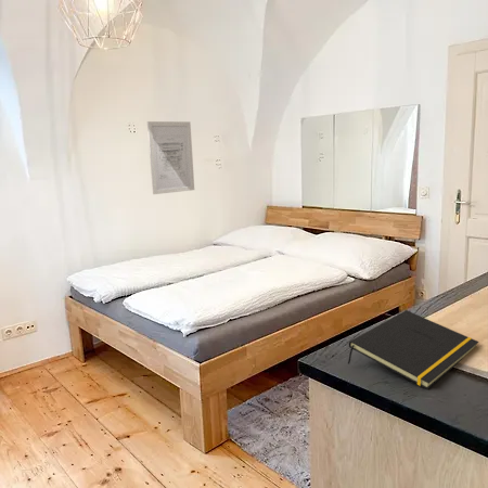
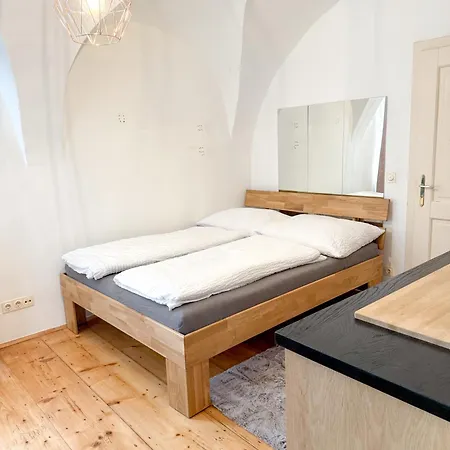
- wall art [146,120,195,195]
- notepad [347,309,479,390]
